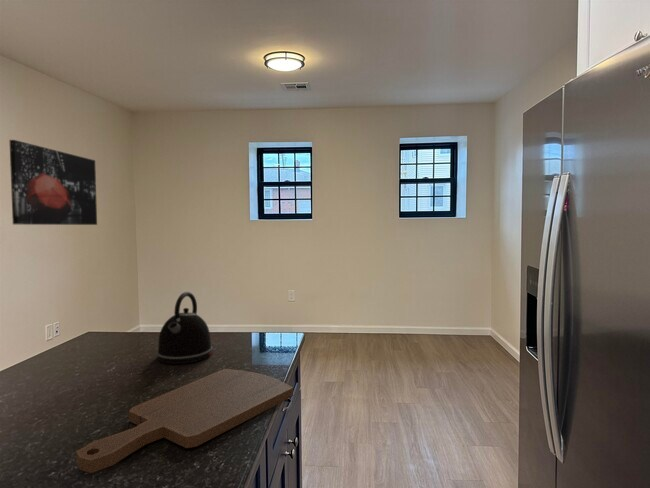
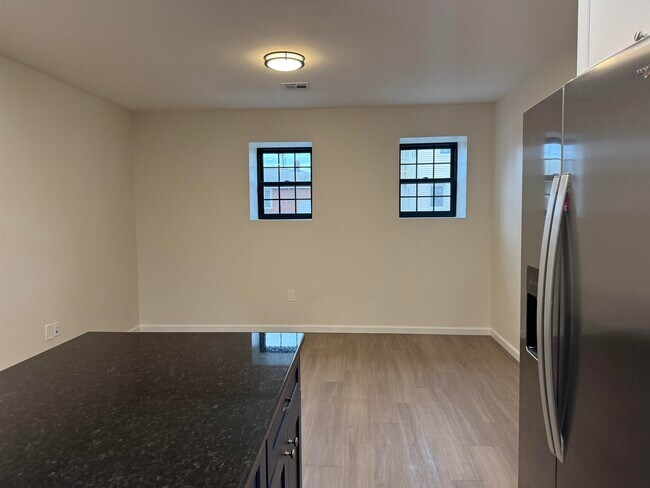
- kettle [156,291,213,365]
- wall art [8,139,98,226]
- cutting board [75,368,294,474]
